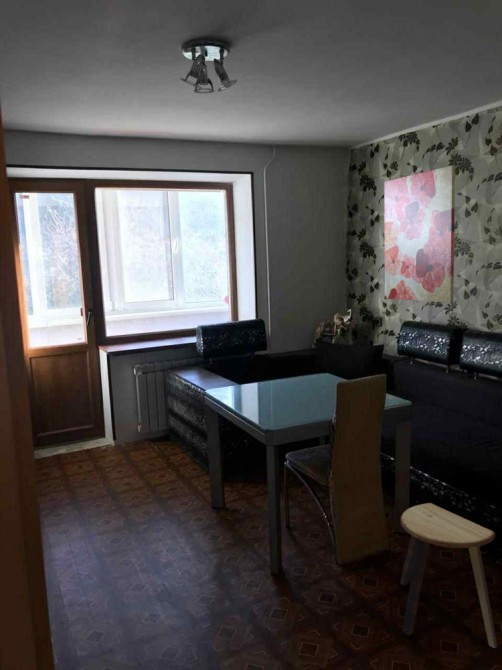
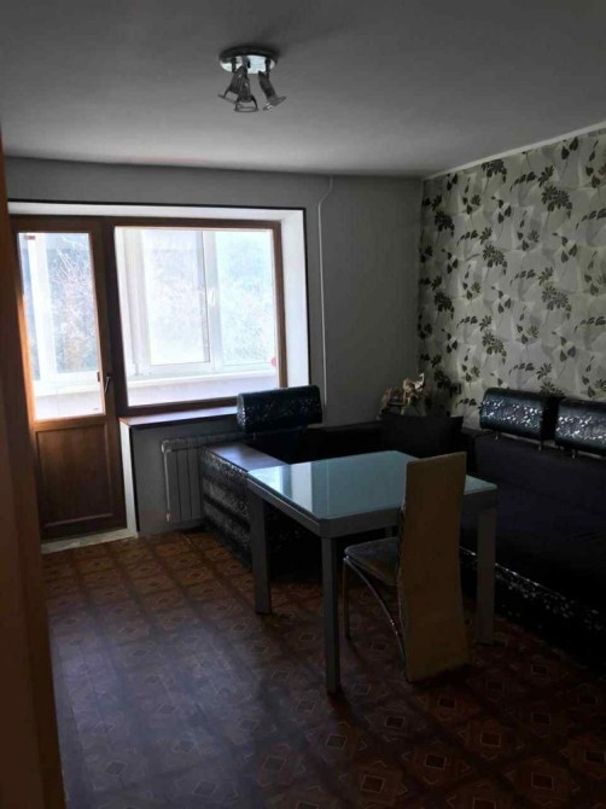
- stool [399,502,498,649]
- wall art [383,164,456,304]
